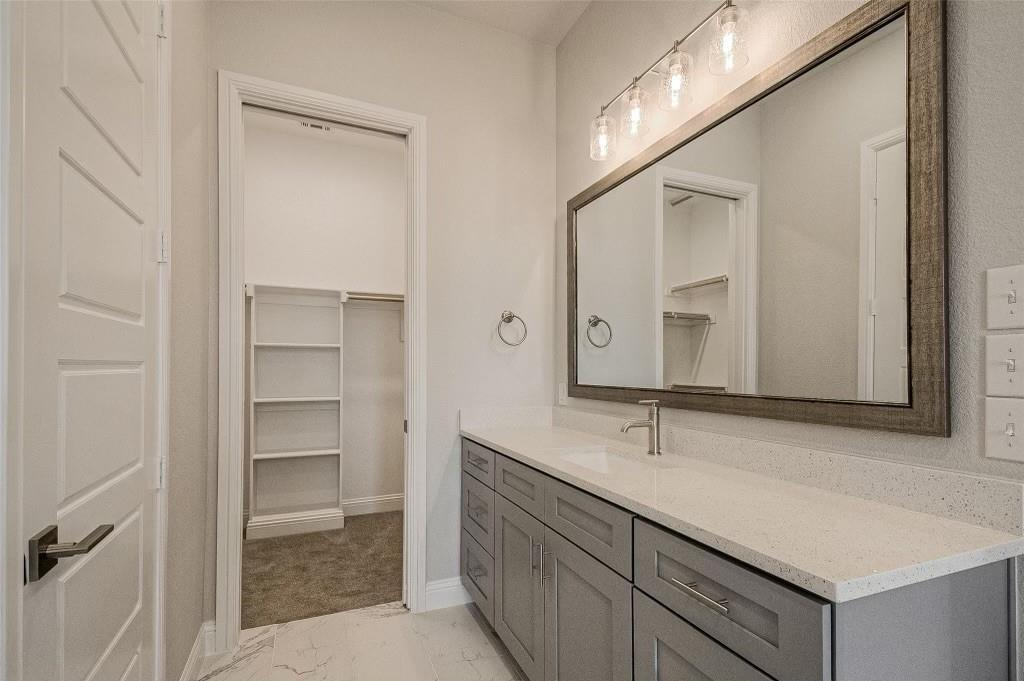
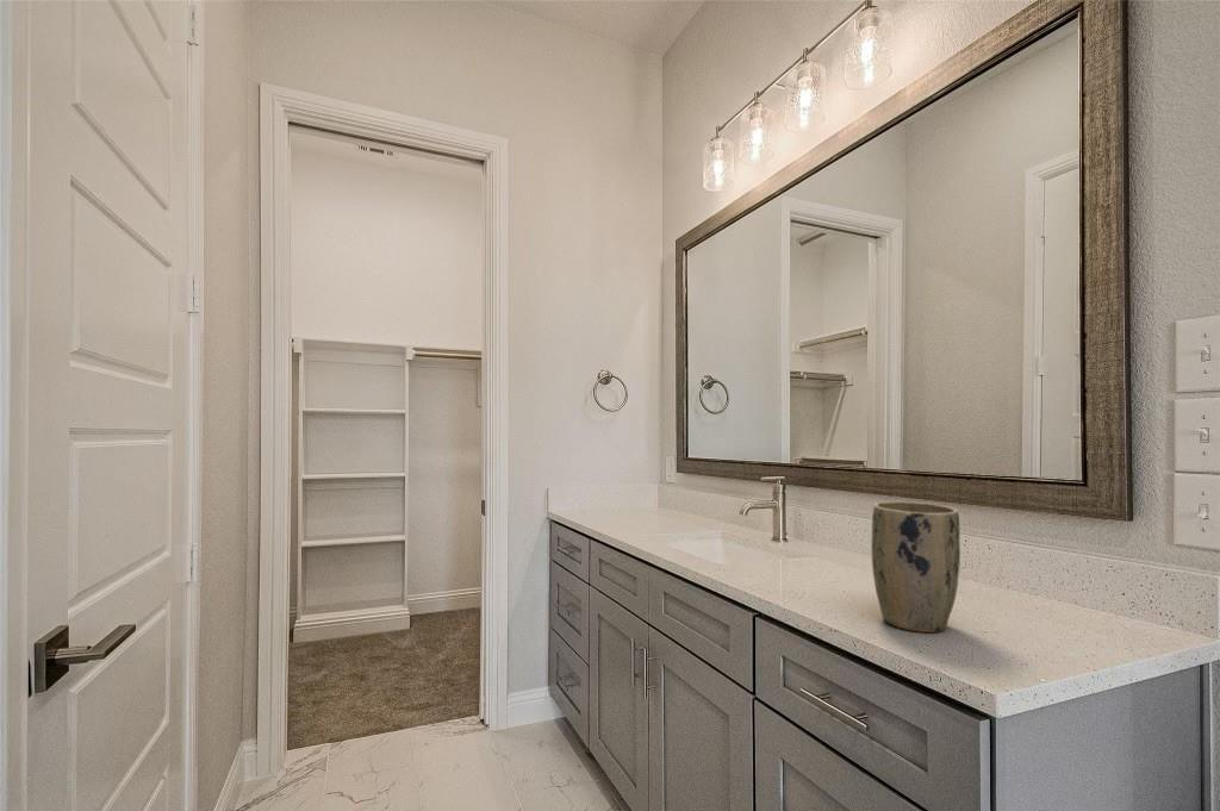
+ plant pot [871,500,961,634]
